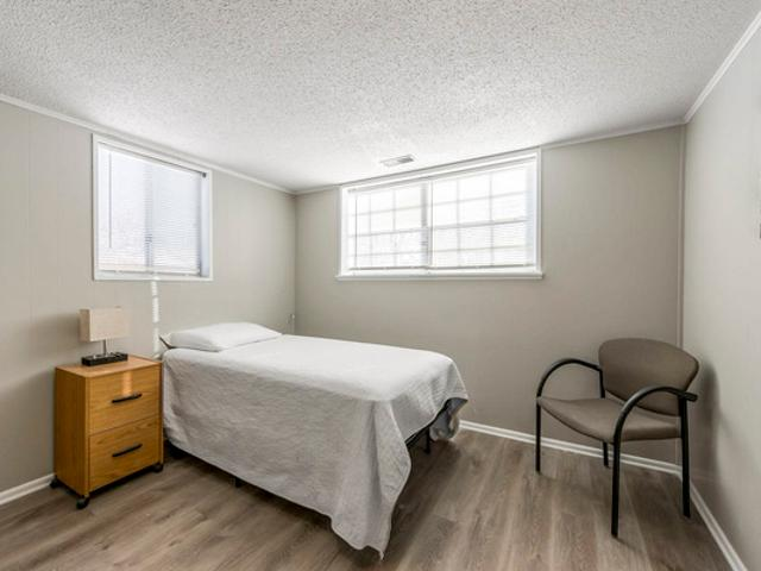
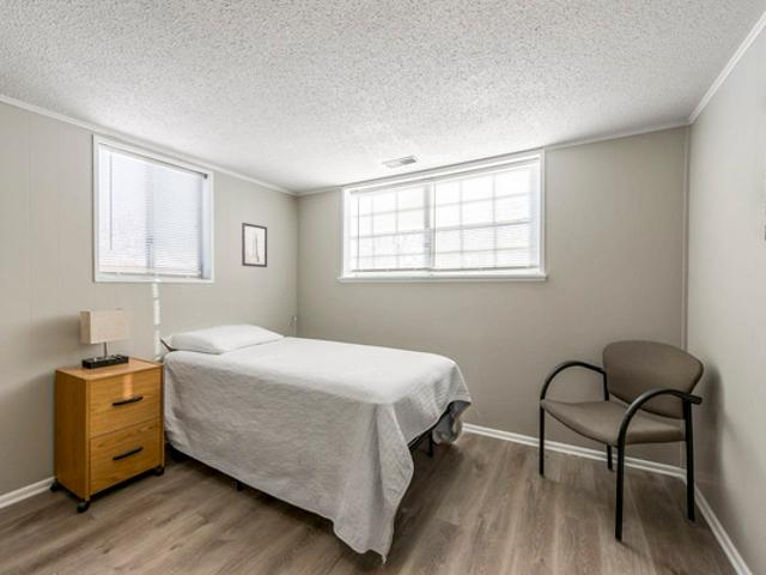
+ wall art [241,222,268,268]
